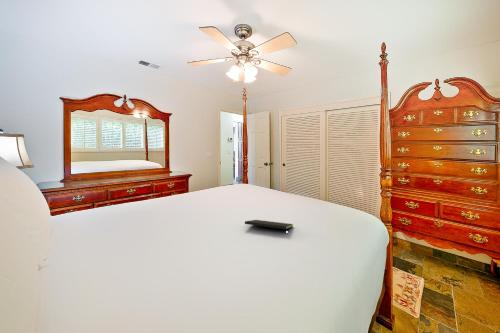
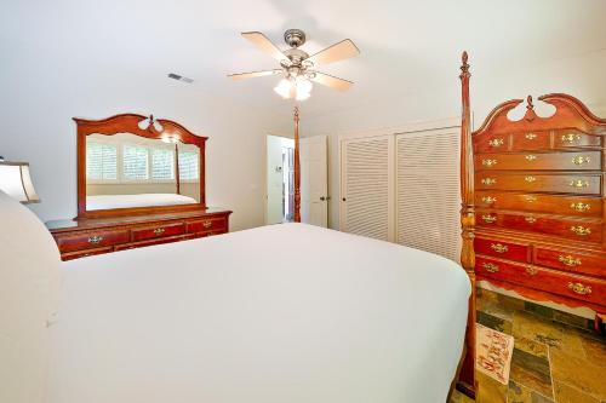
- notepad [244,219,294,237]
